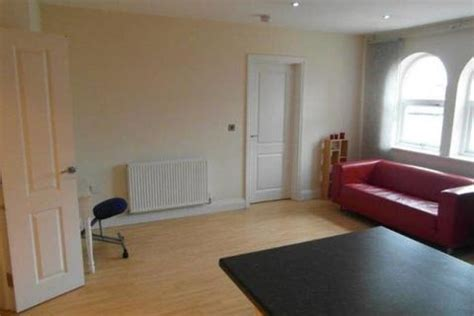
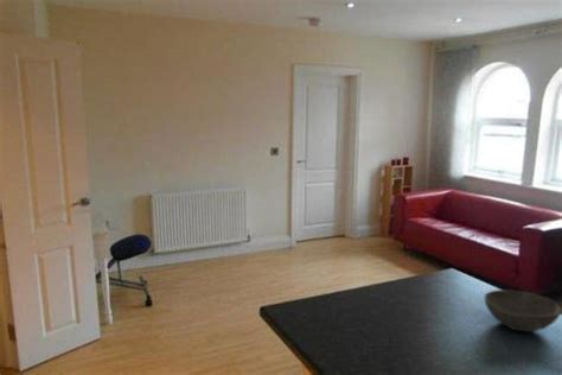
+ bowl [484,288,562,332]
